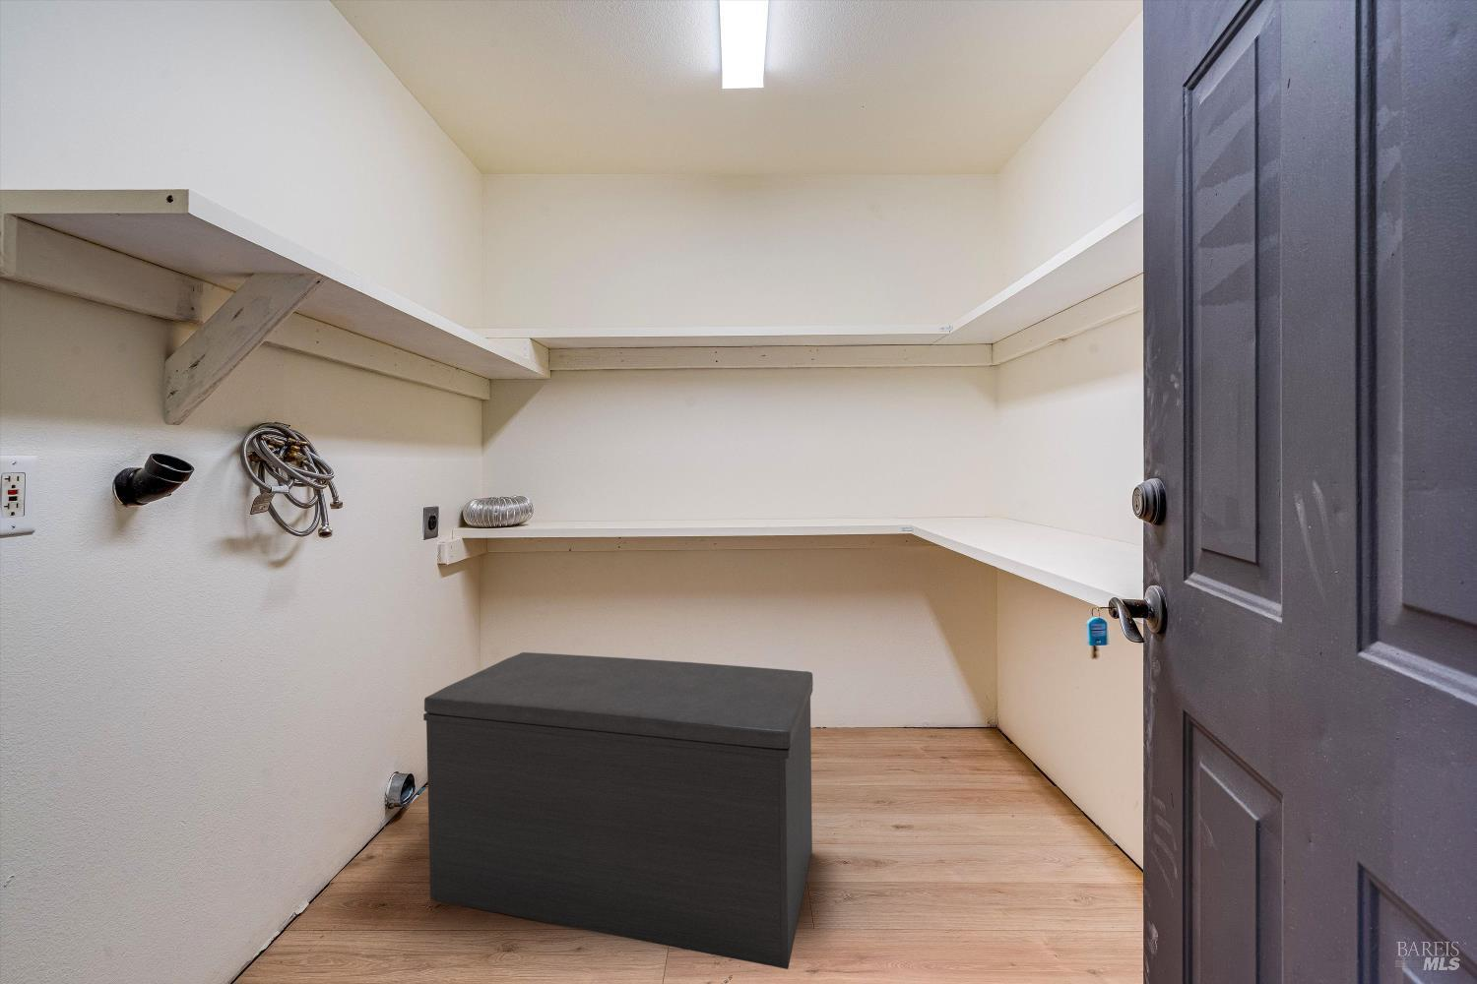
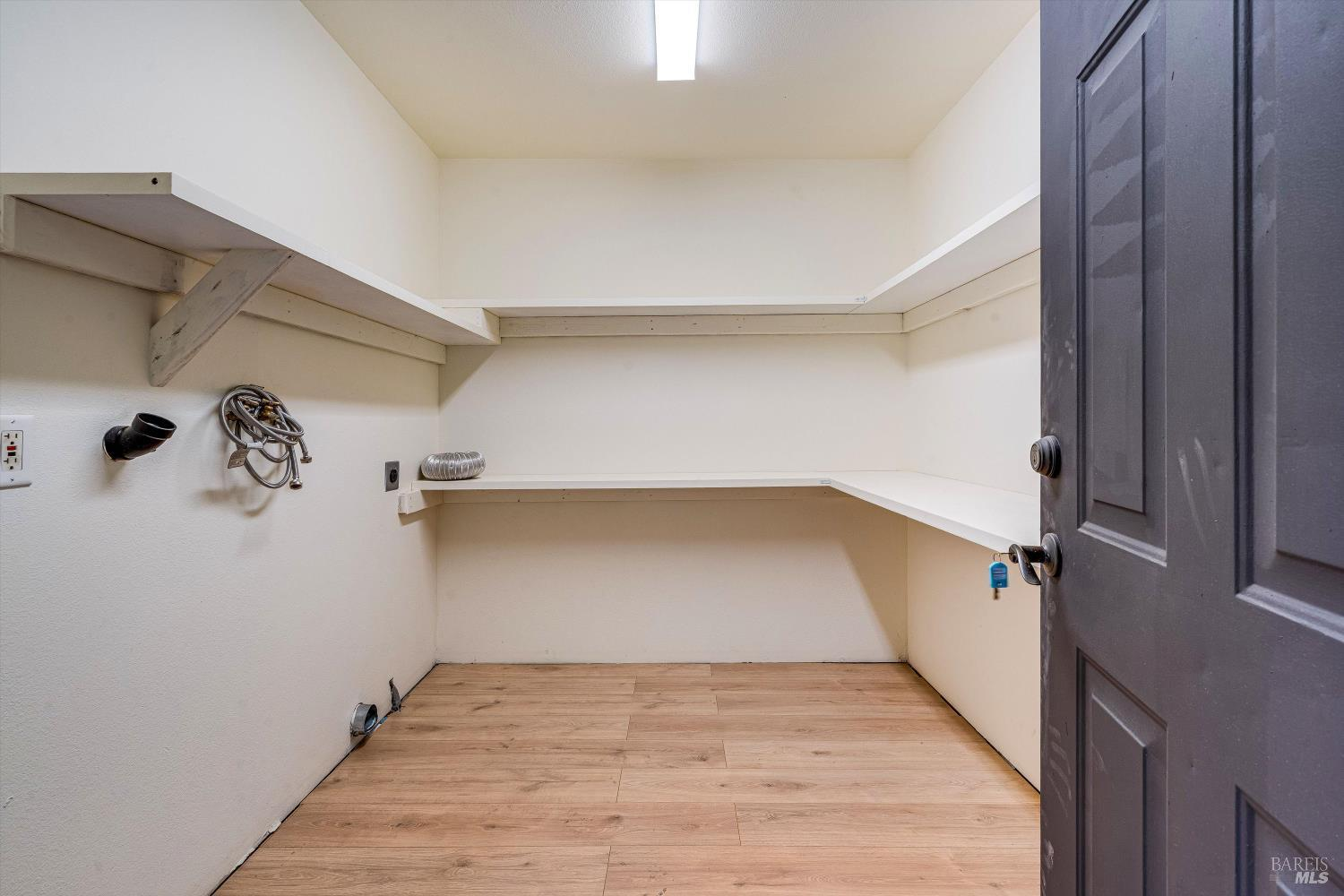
- bench [422,651,814,970]
